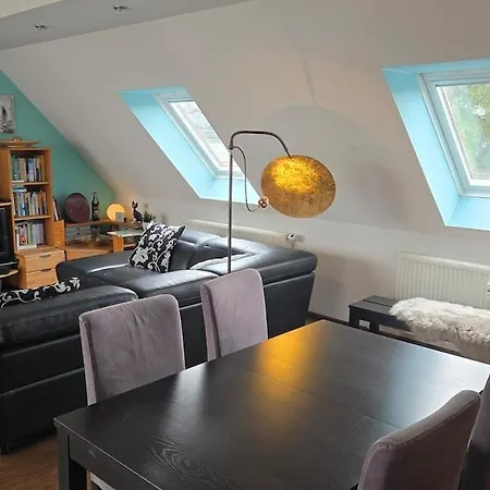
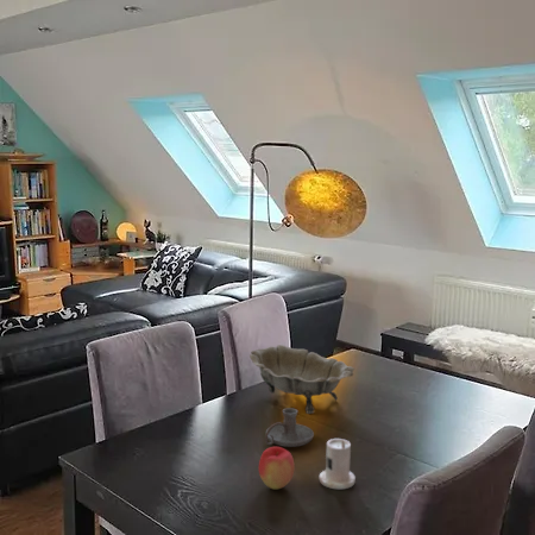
+ decorative bowl [248,344,355,415]
+ apple [258,446,296,490]
+ candle [319,438,357,490]
+ candle holder [264,407,315,448]
